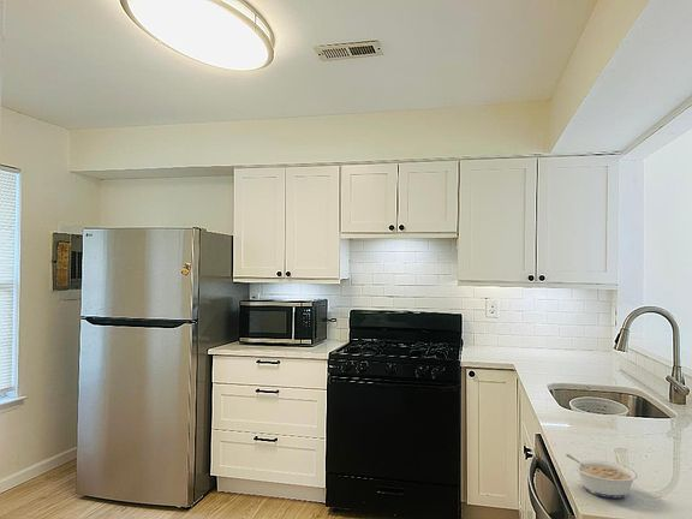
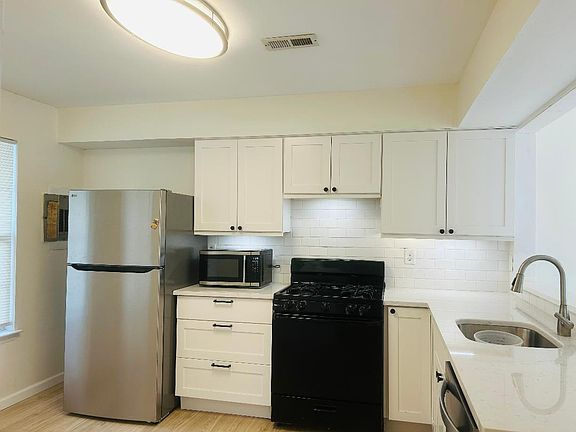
- legume [565,453,639,499]
